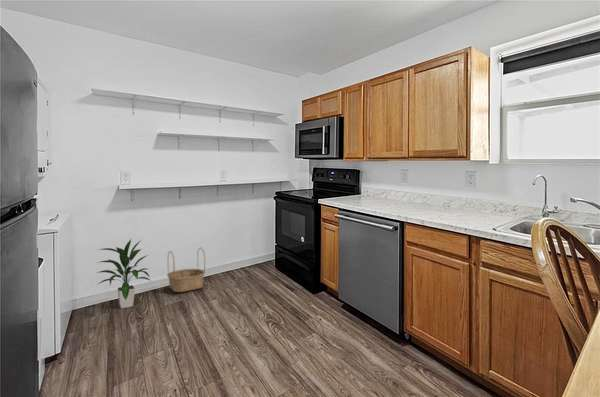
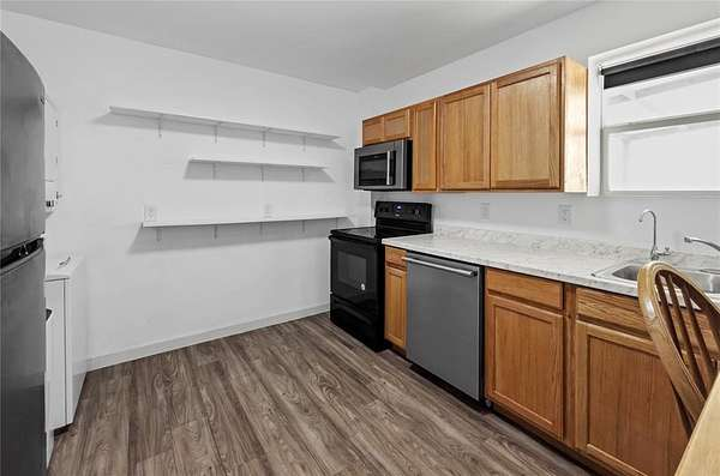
- indoor plant [94,238,152,309]
- basket [166,247,206,293]
